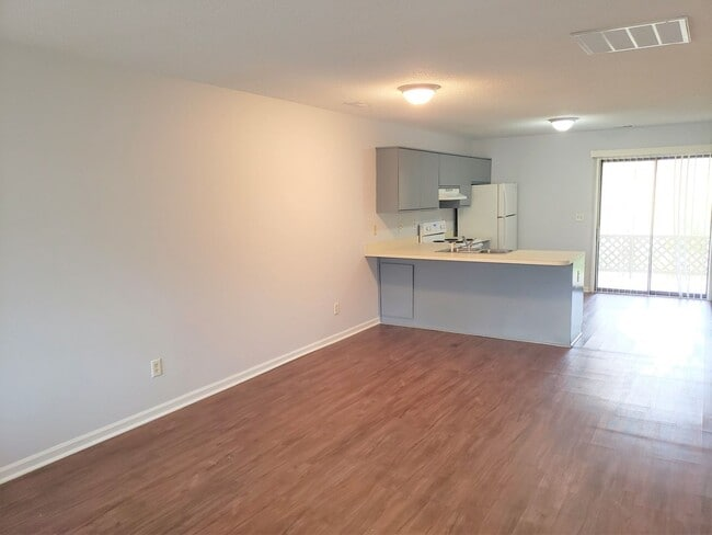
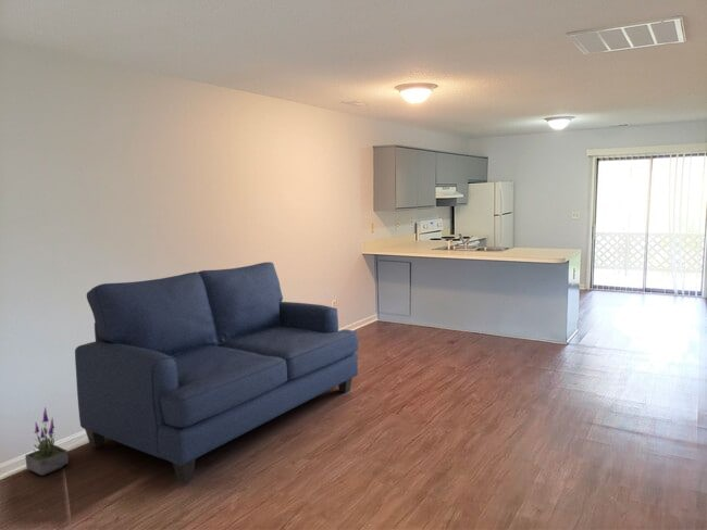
+ sofa [74,261,359,484]
+ potted plant [24,406,70,477]
